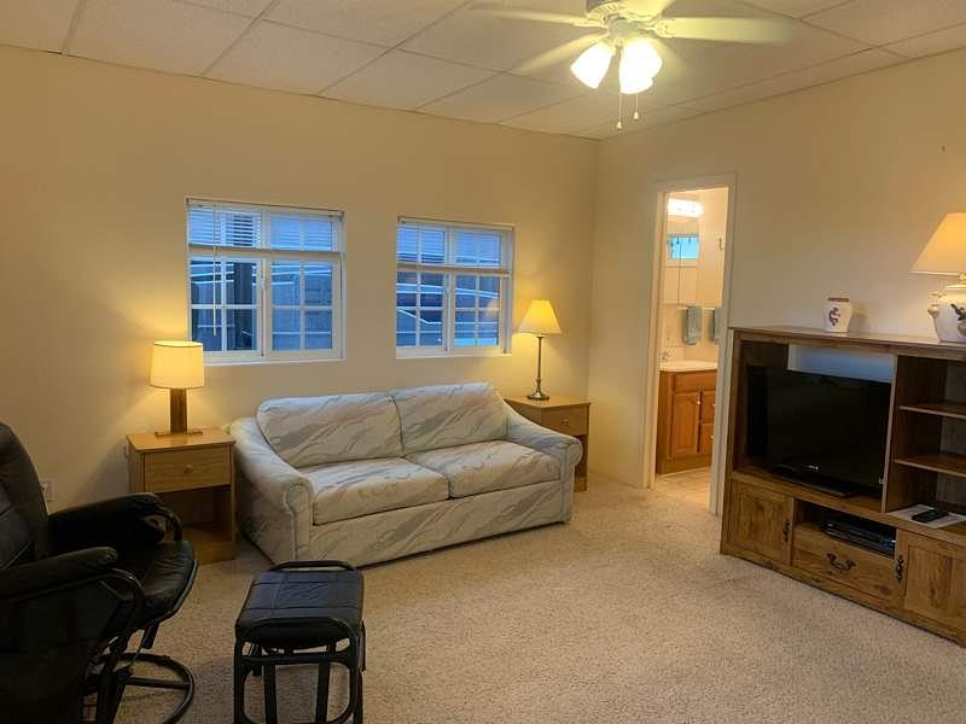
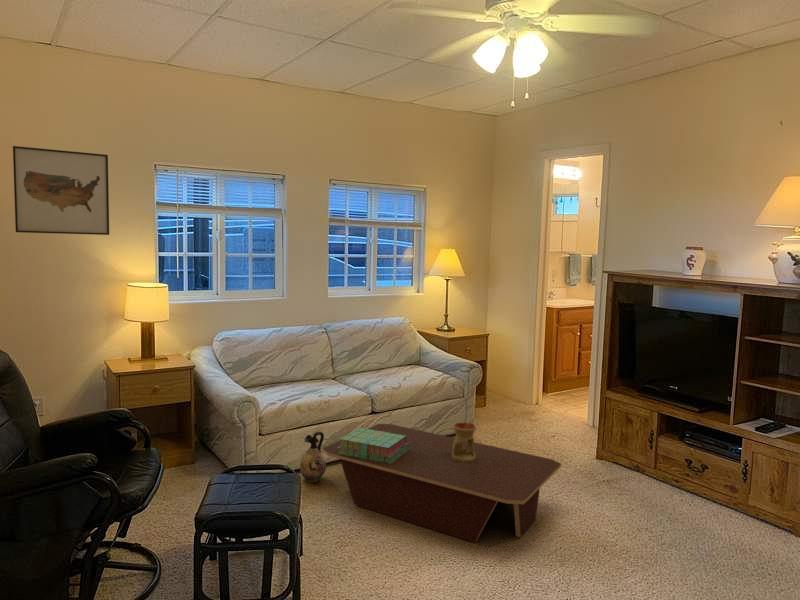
+ oil burner [452,422,477,462]
+ wall art [12,145,110,236]
+ stack of books [337,427,408,464]
+ coffee table [321,423,562,543]
+ ceramic jug [299,430,327,484]
